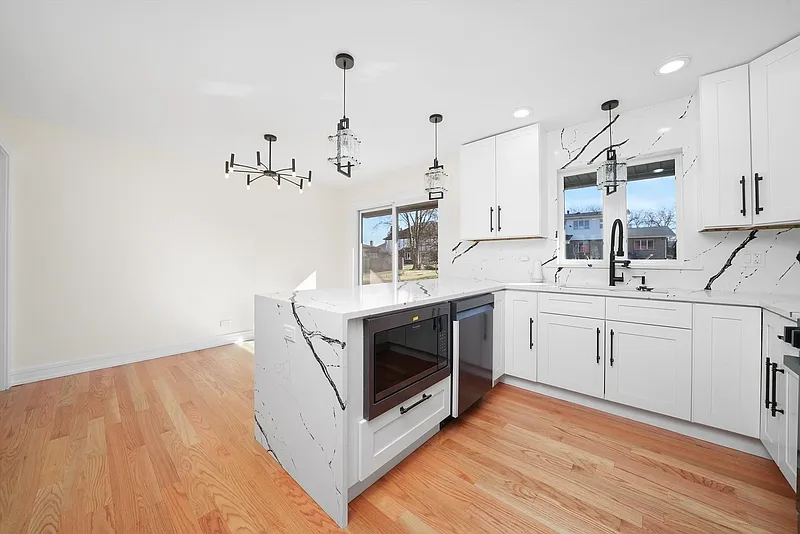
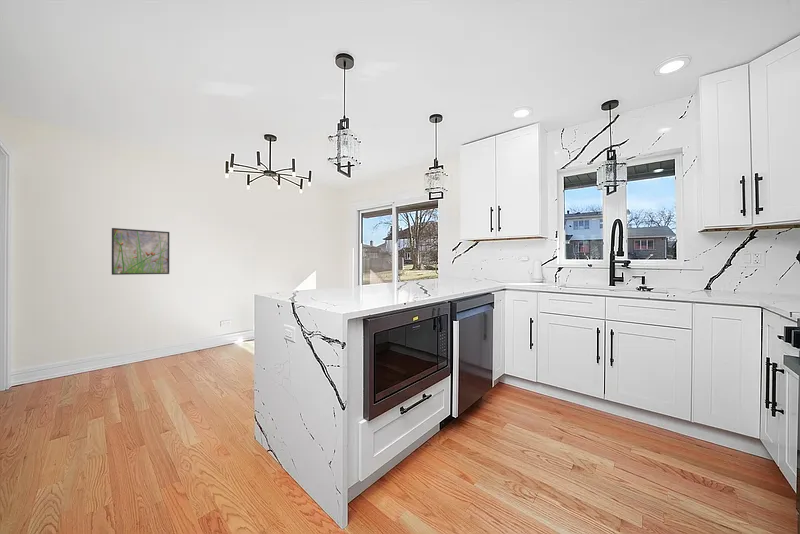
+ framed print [111,227,170,276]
